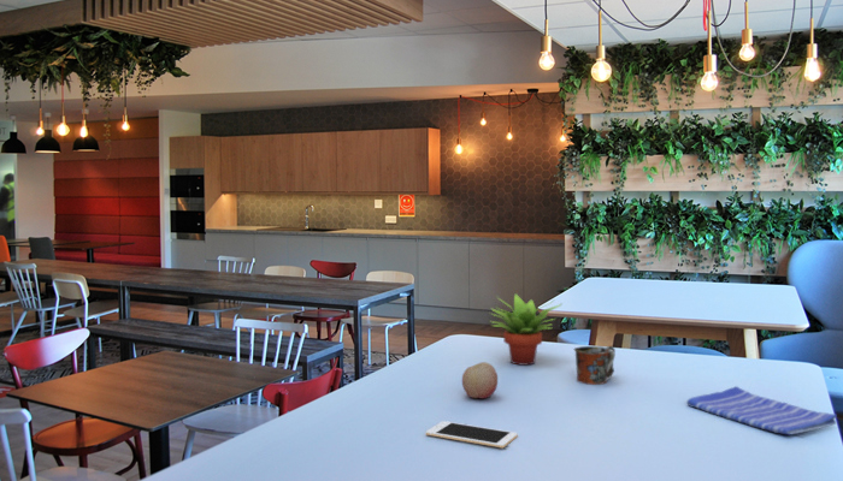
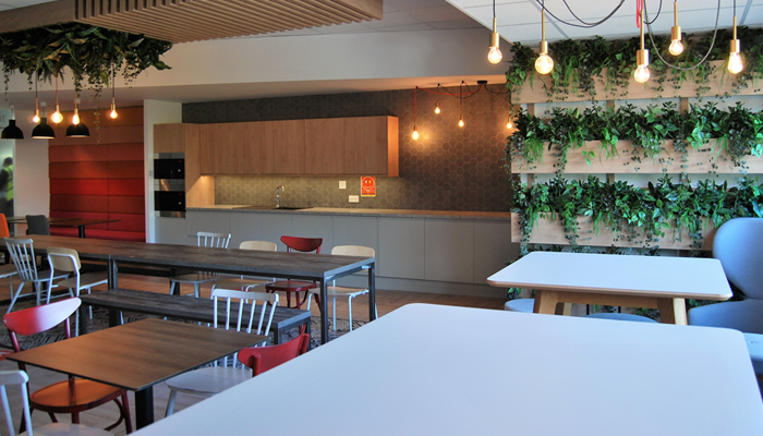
- cell phone [425,420,519,449]
- succulent plant [489,292,564,367]
- fruit [461,361,499,400]
- mug [573,345,617,386]
- dish towel [685,385,838,435]
